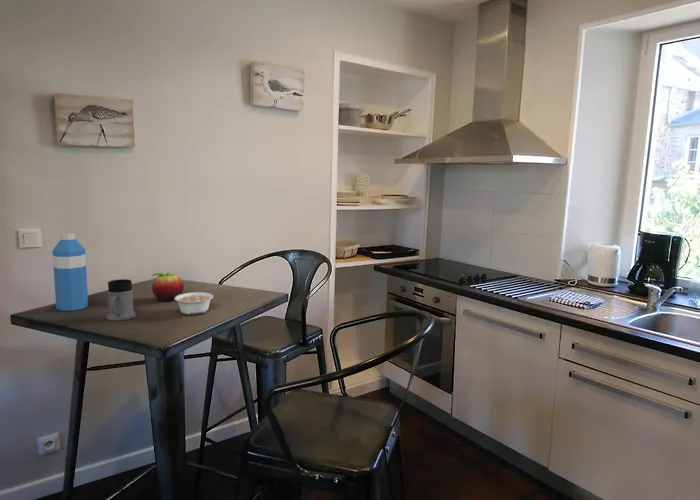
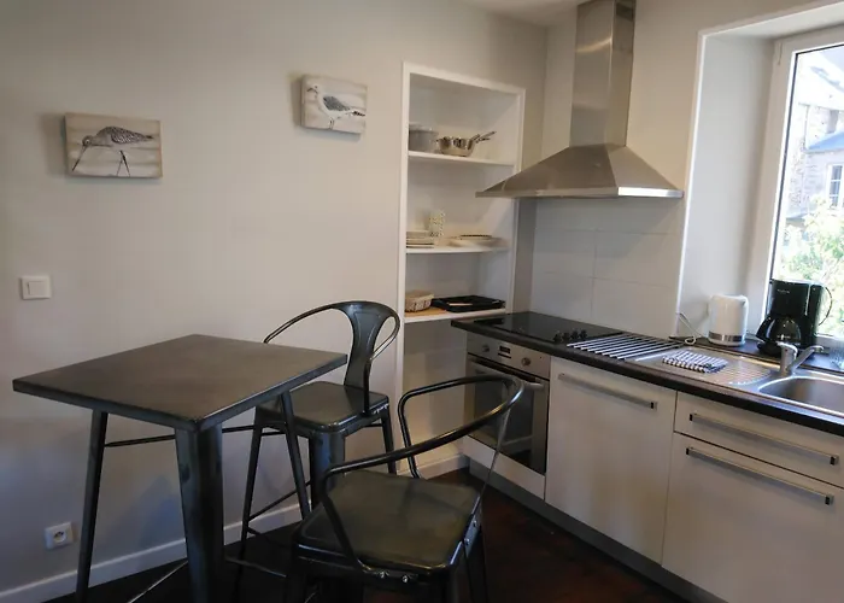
- mug [105,278,137,322]
- water bottle [51,232,89,312]
- legume [174,291,214,316]
- fruit [151,272,185,302]
